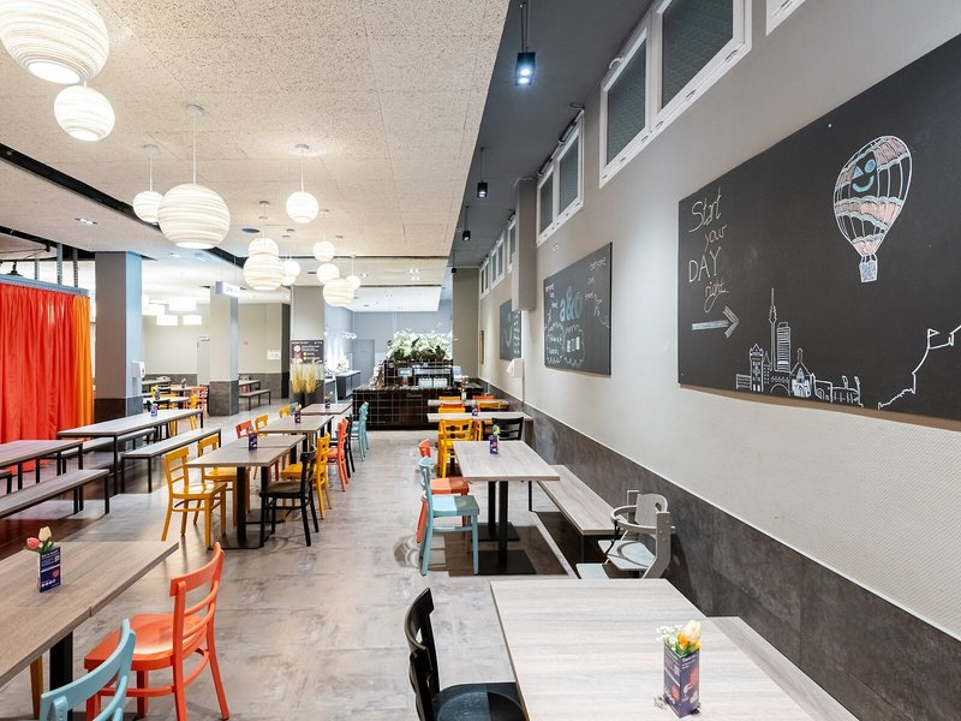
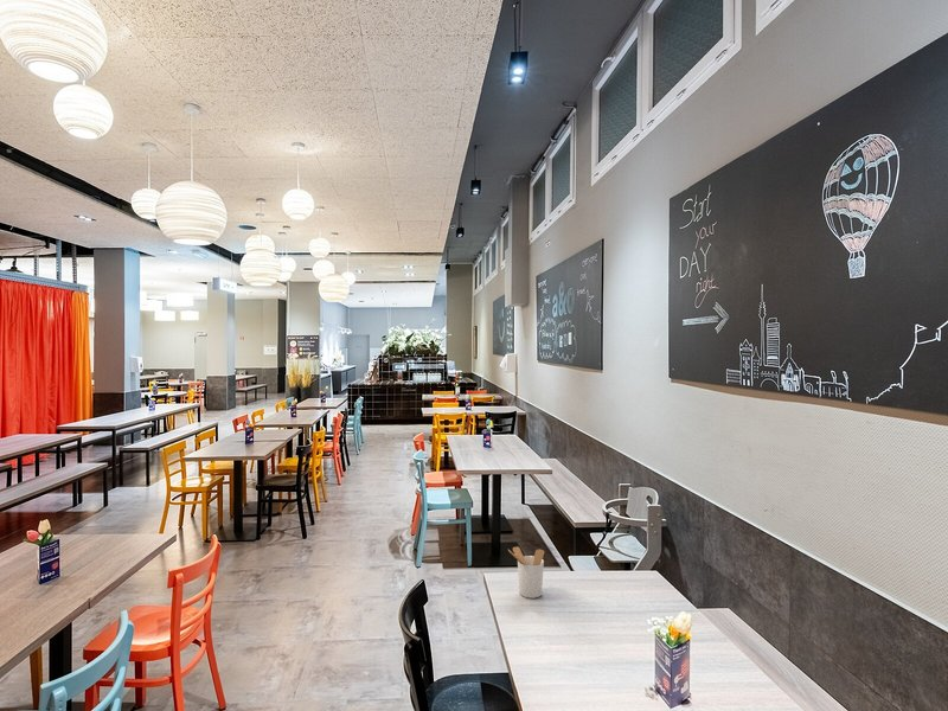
+ utensil holder [507,545,545,600]
